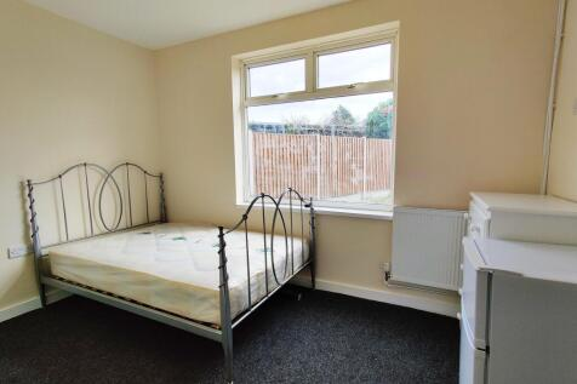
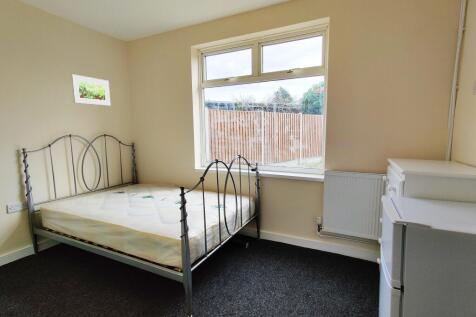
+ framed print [71,73,111,107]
